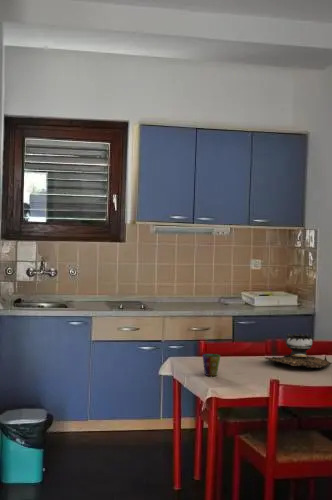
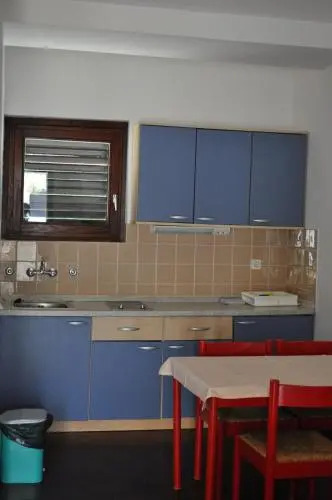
- brazier [264,332,332,369]
- cup [202,353,221,377]
